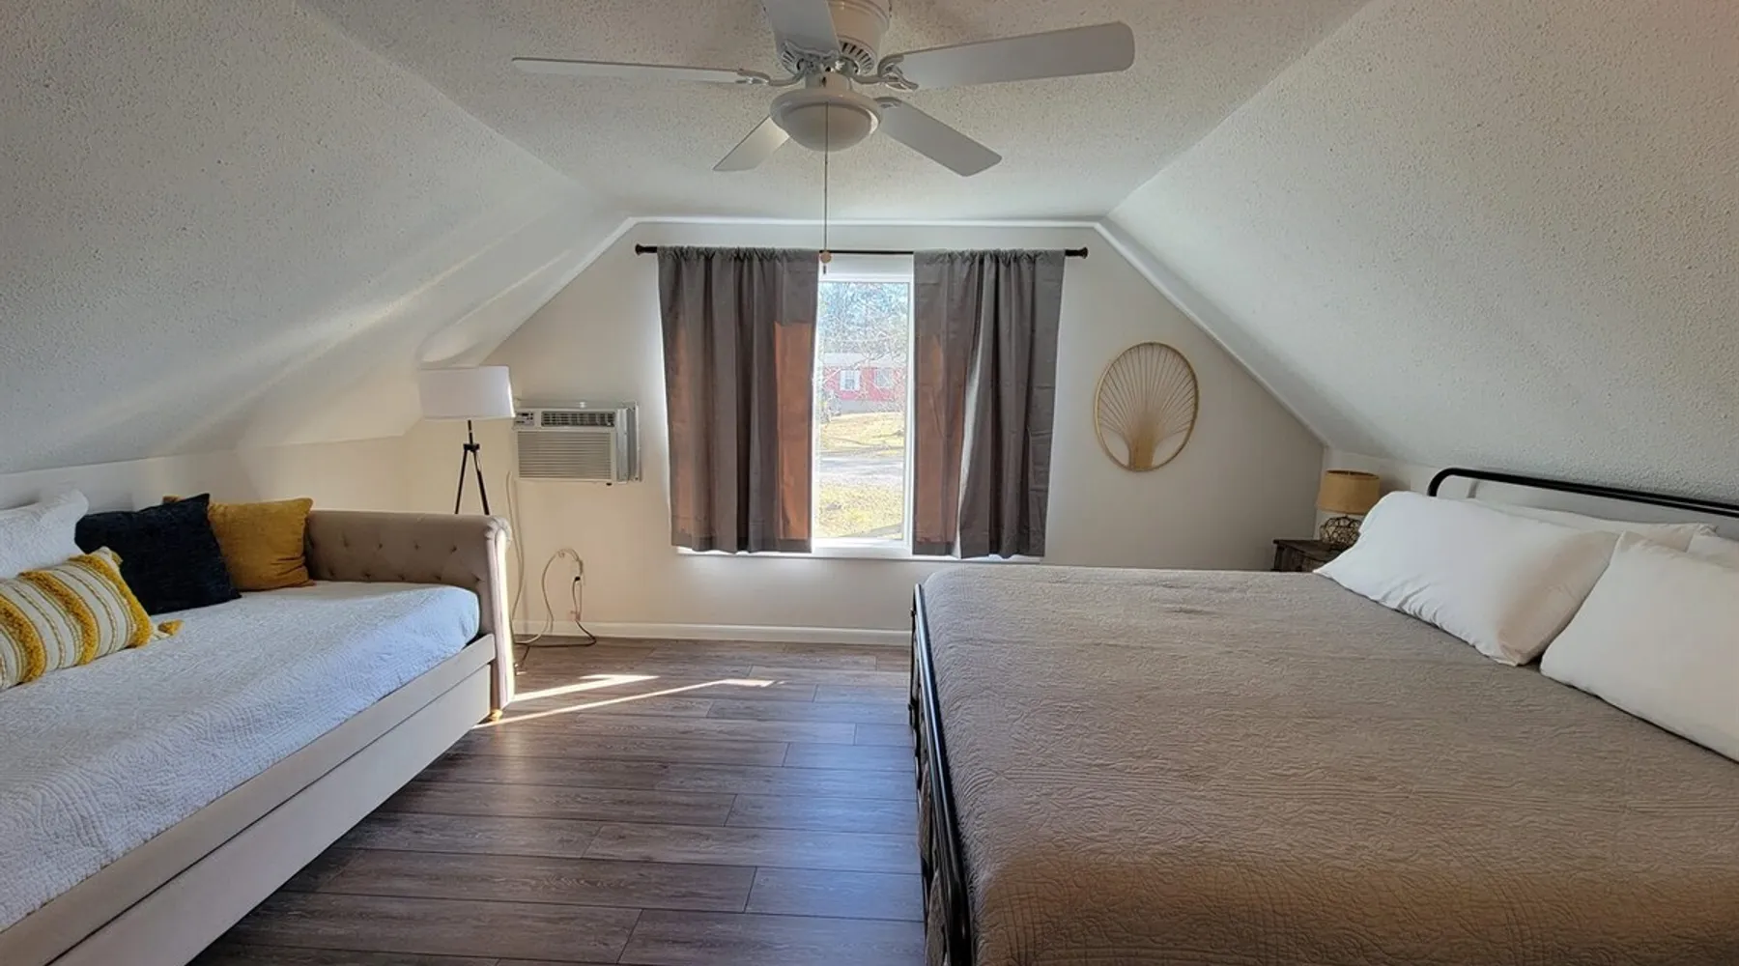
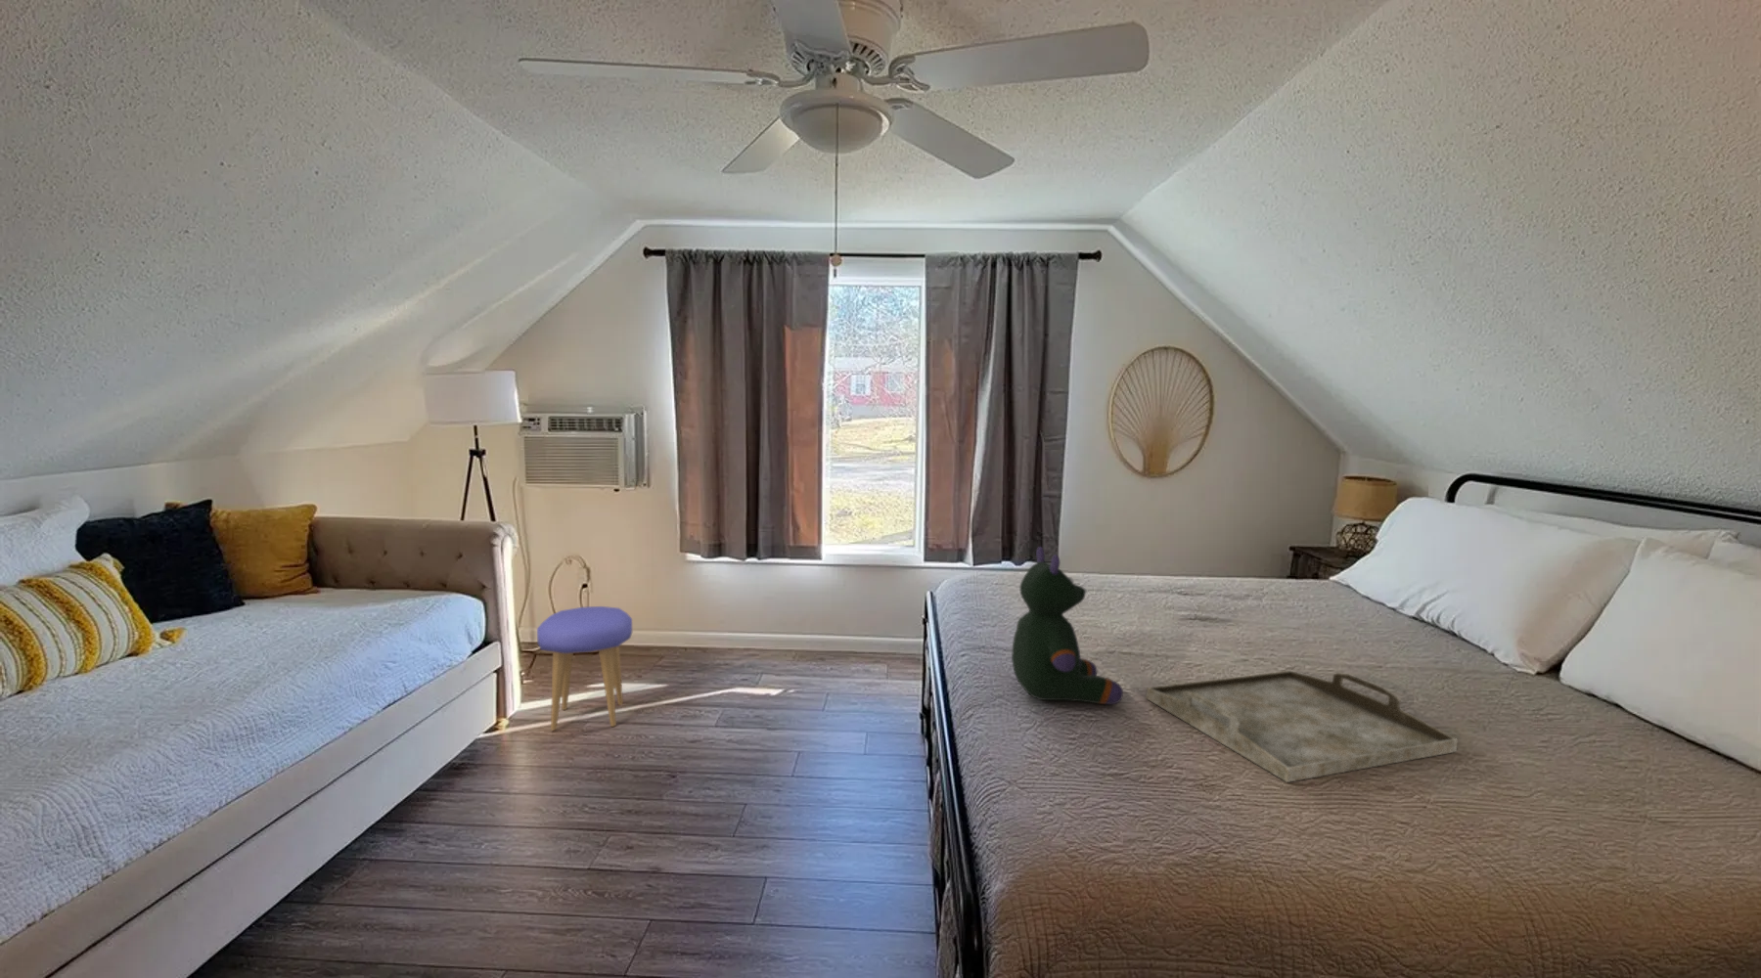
+ stuffed bear [1011,546,1124,705]
+ stool [536,606,634,731]
+ serving tray [1144,670,1459,783]
